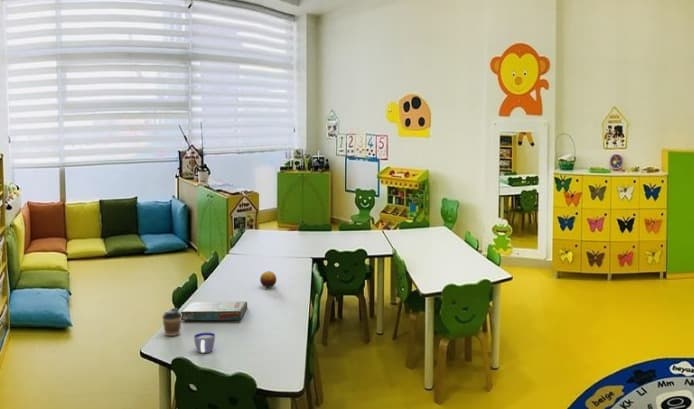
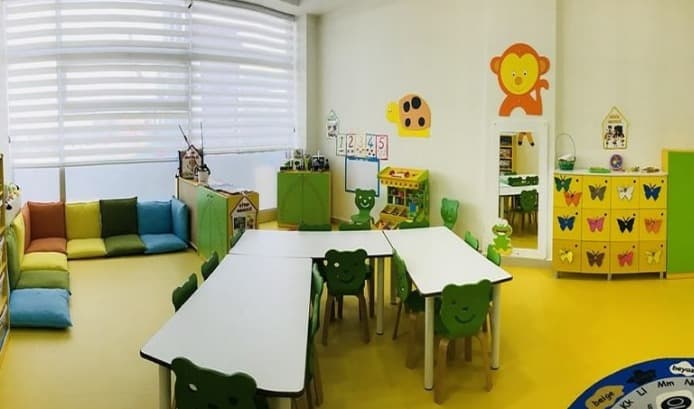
- board game [181,301,248,321]
- coffee cup [161,307,182,337]
- fruit [259,270,278,289]
- cup [193,331,216,354]
